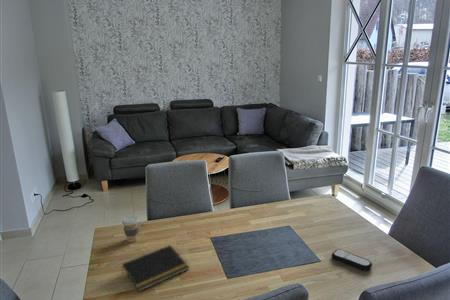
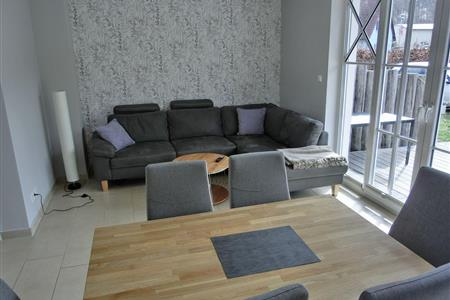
- notepad [121,244,190,293]
- coffee cup [121,215,140,243]
- remote control [331,248,373,271]
